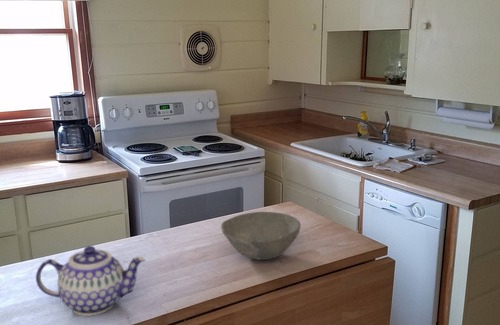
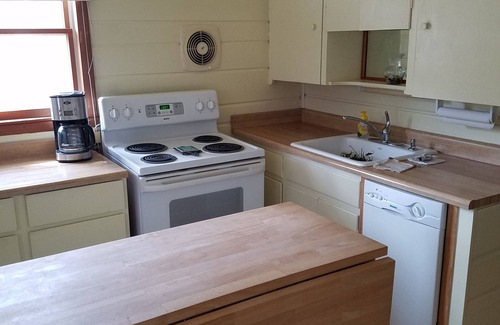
- bowl [220,211,302,261]
- teapot [35,245,146,317]
